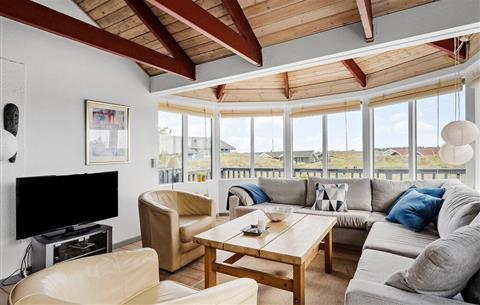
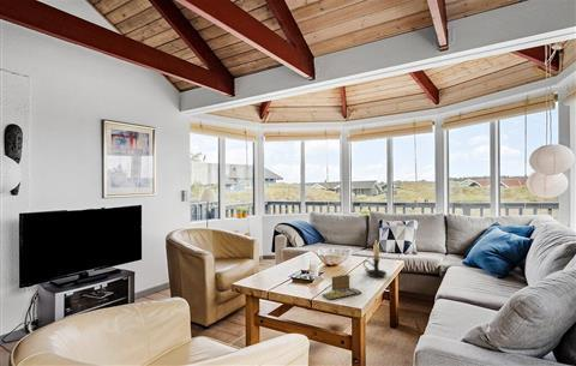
+ board game [322,274,362,301]
+ candle holder [362,239,388,278]
